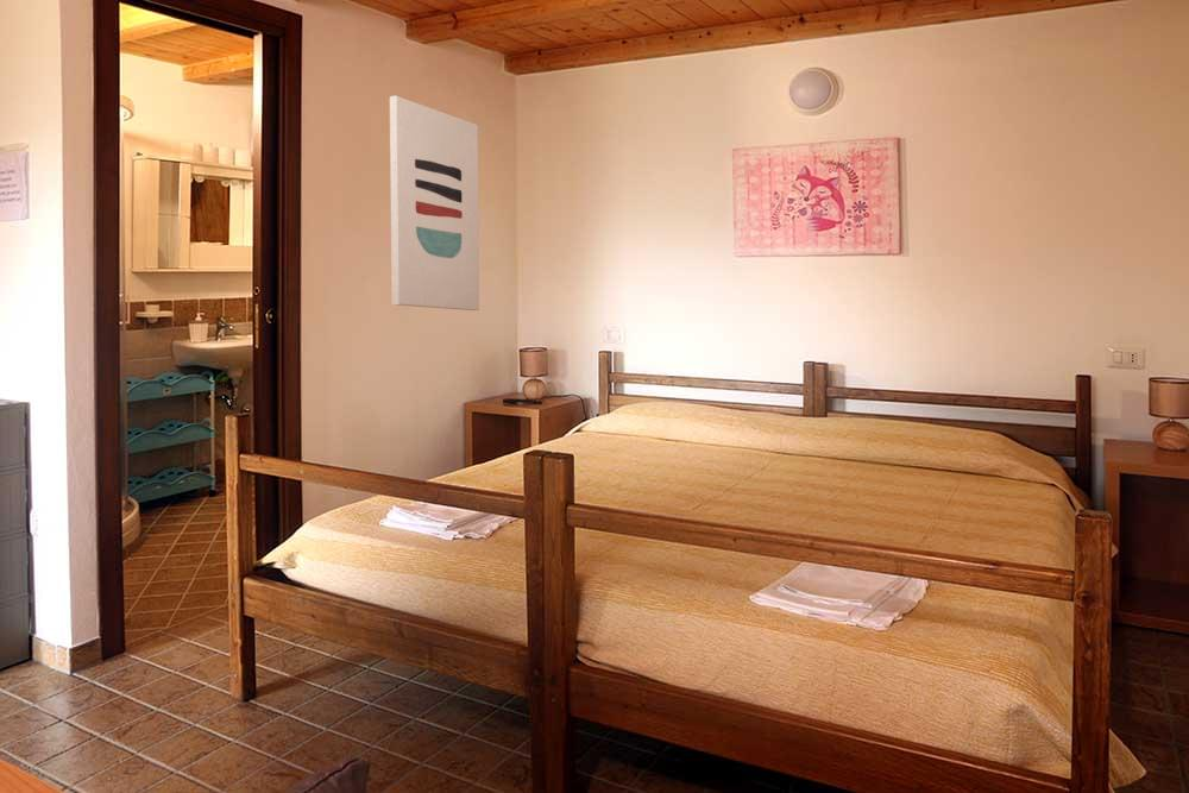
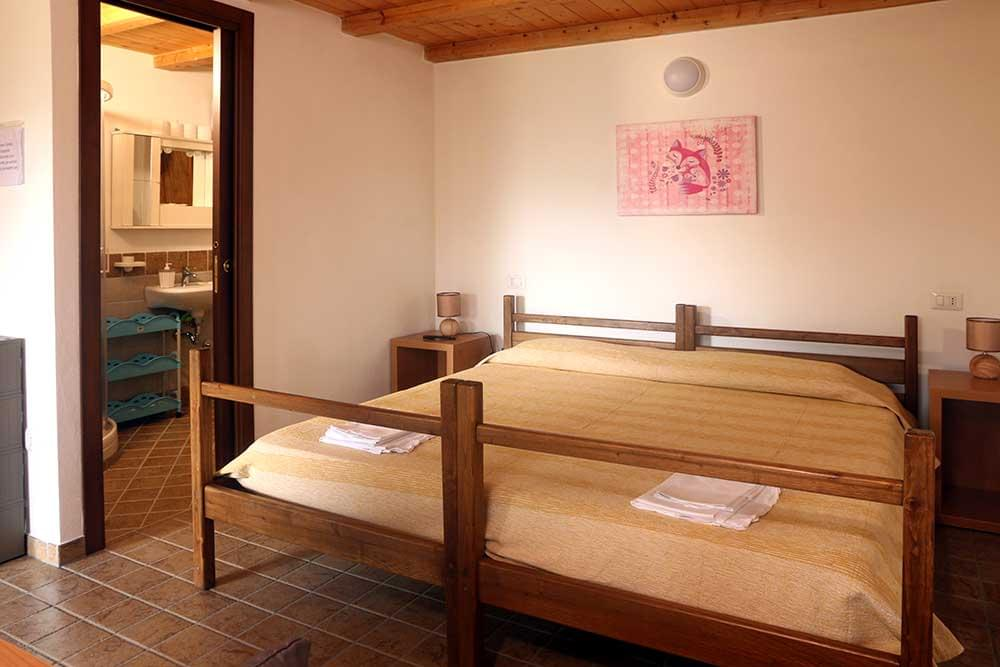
- wall art [389,94,480,311]
